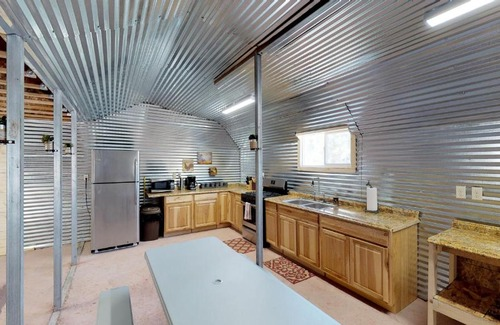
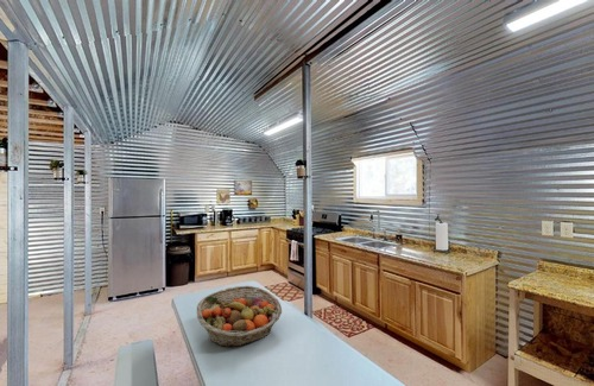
+ fruit basket [196,285,283,348]
